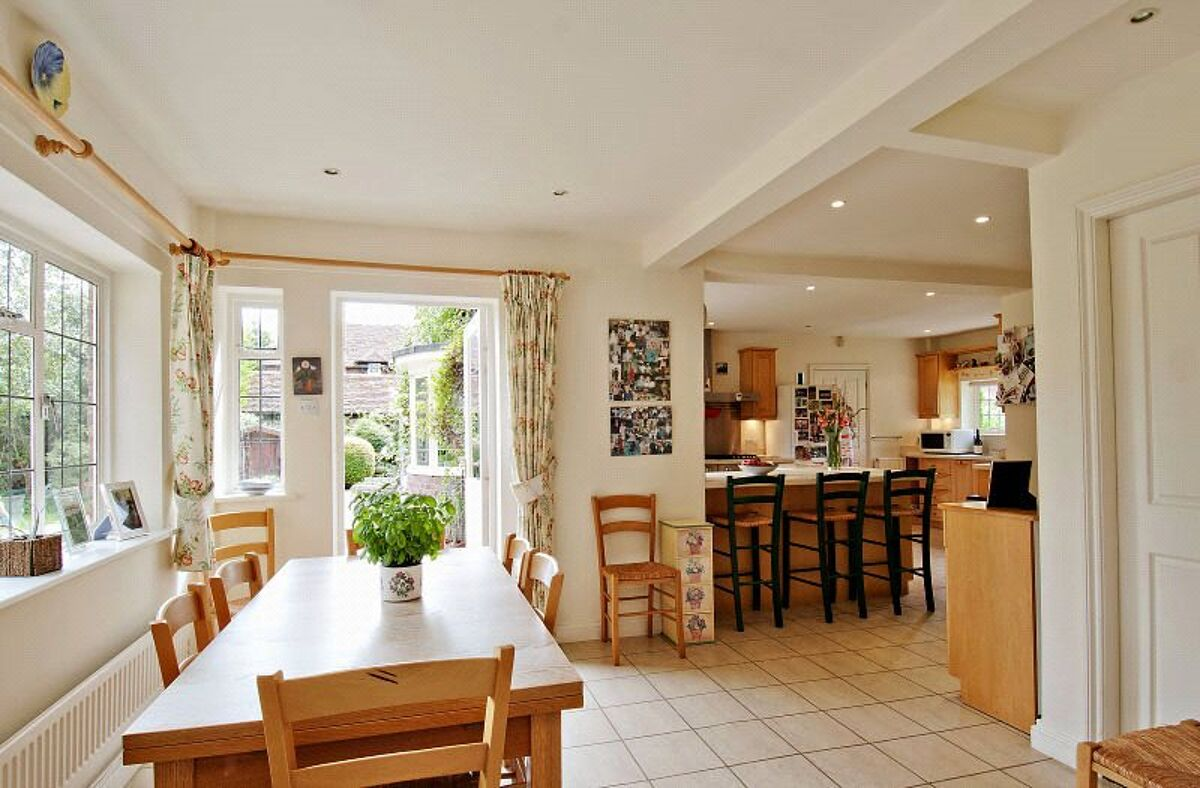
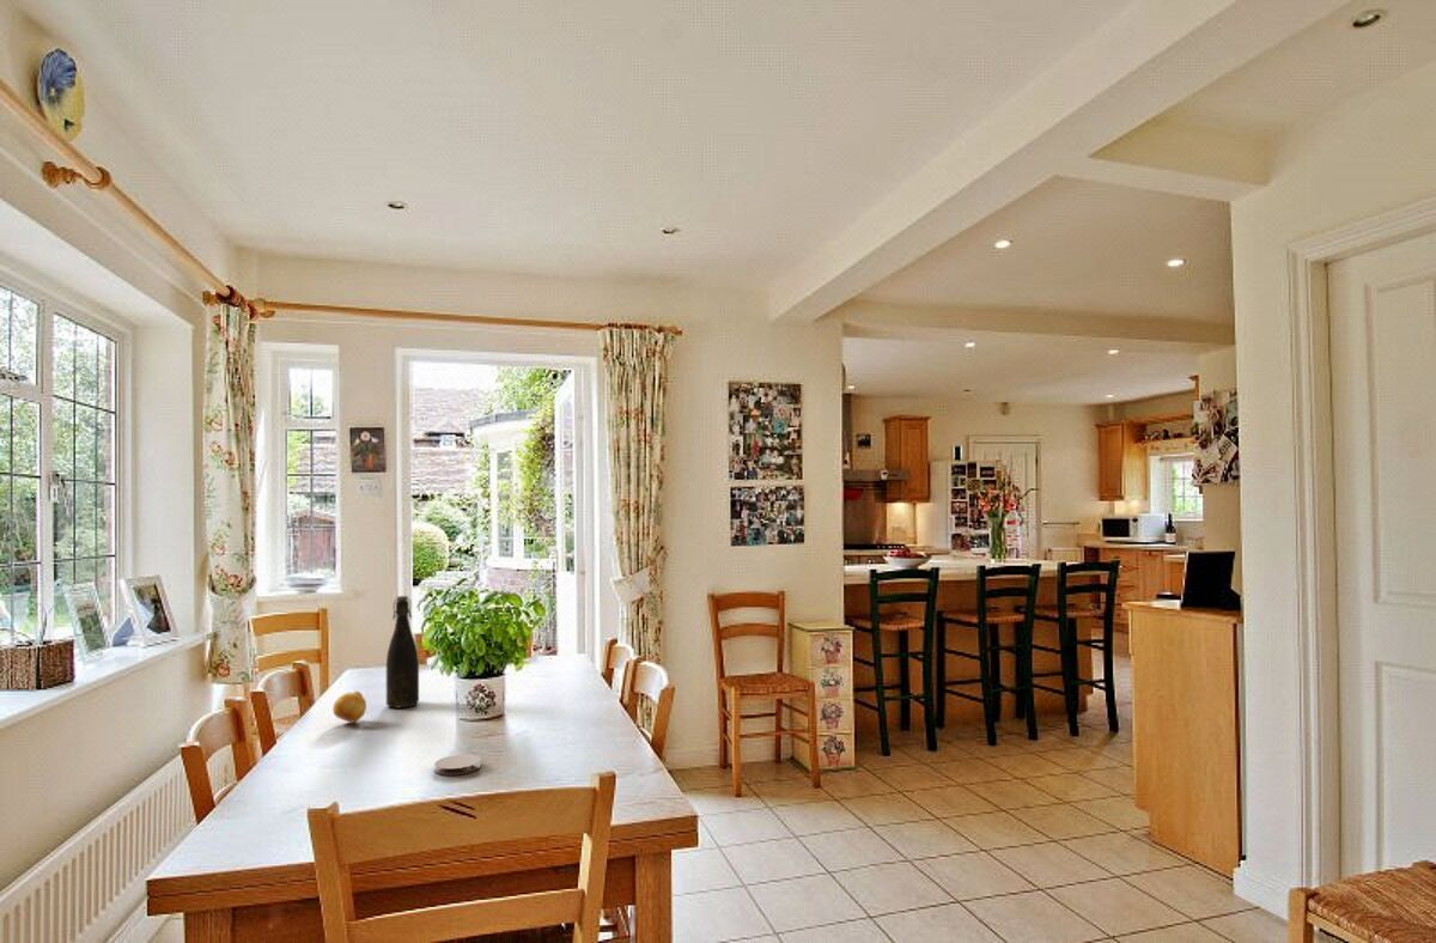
+ bottle [385,595,420,708]
+ coaster [433,754,482,777]
+ fruit [331,690,367,723]
